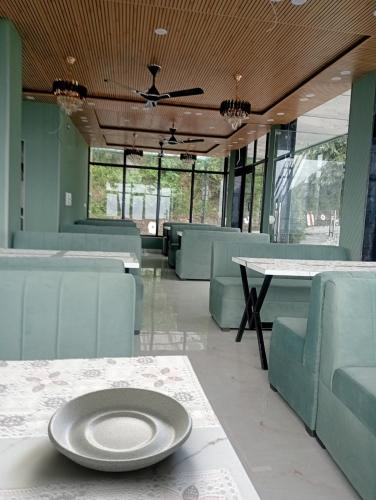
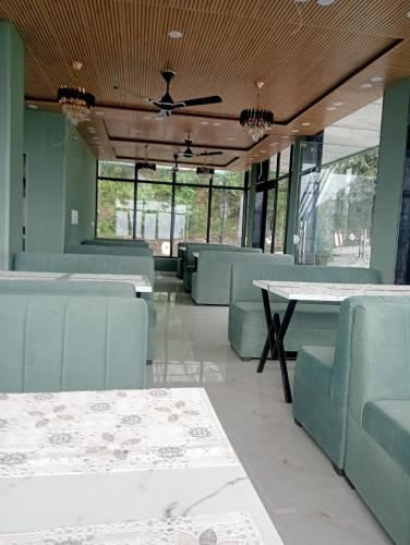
- plate [47,386,193,473]
